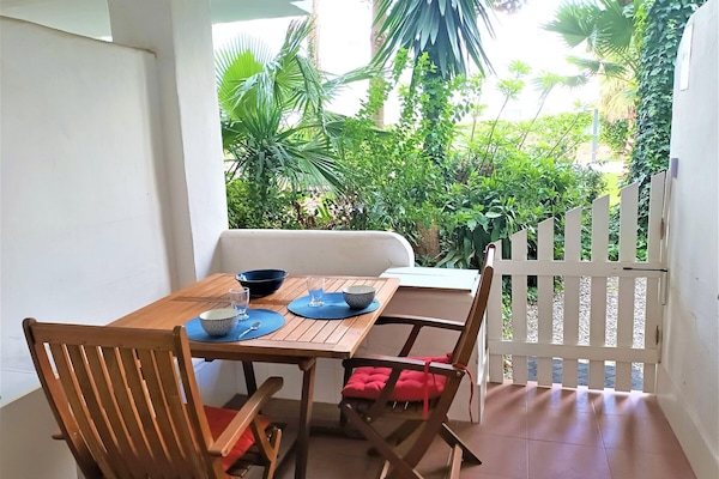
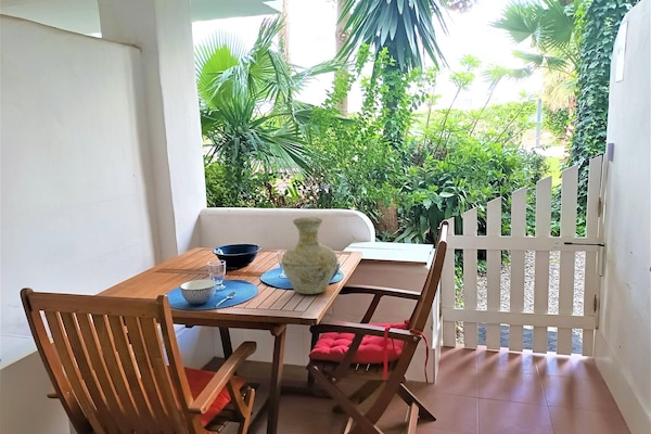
+ vase [281,216,339,295]
